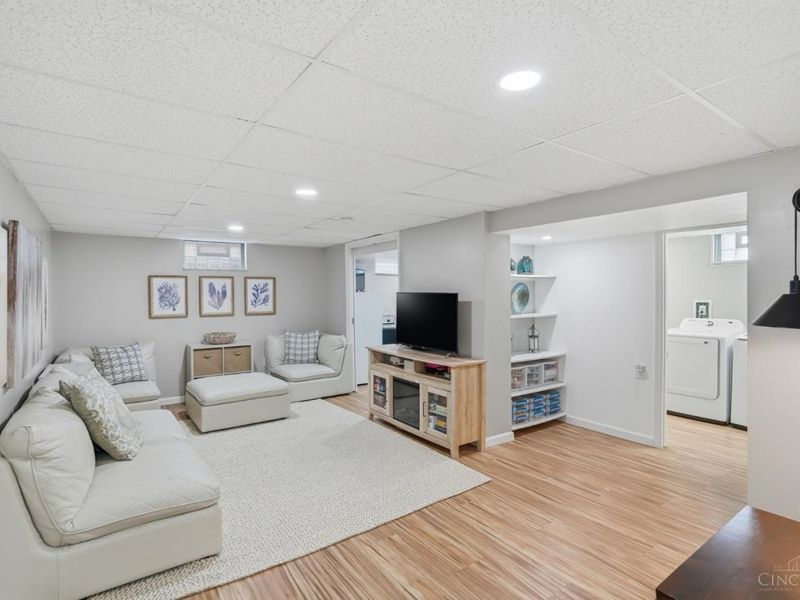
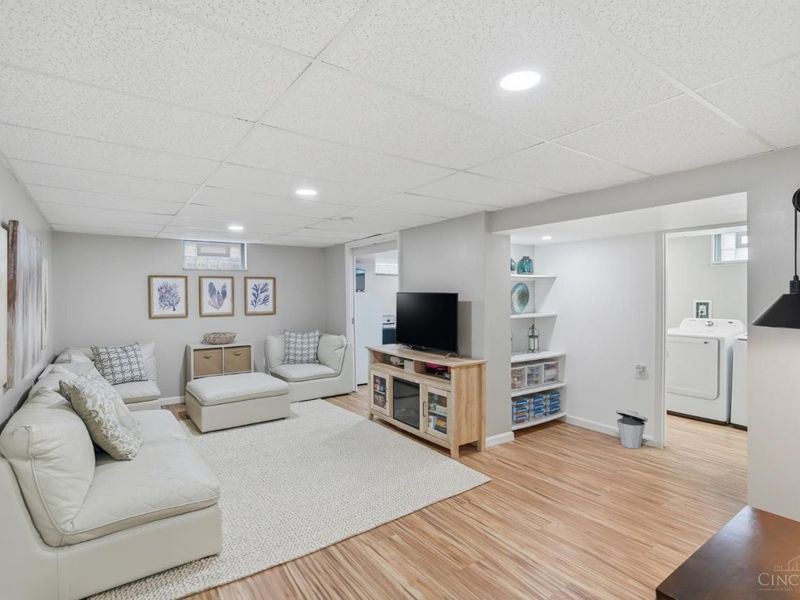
+ trash can [615,409,649,450]
